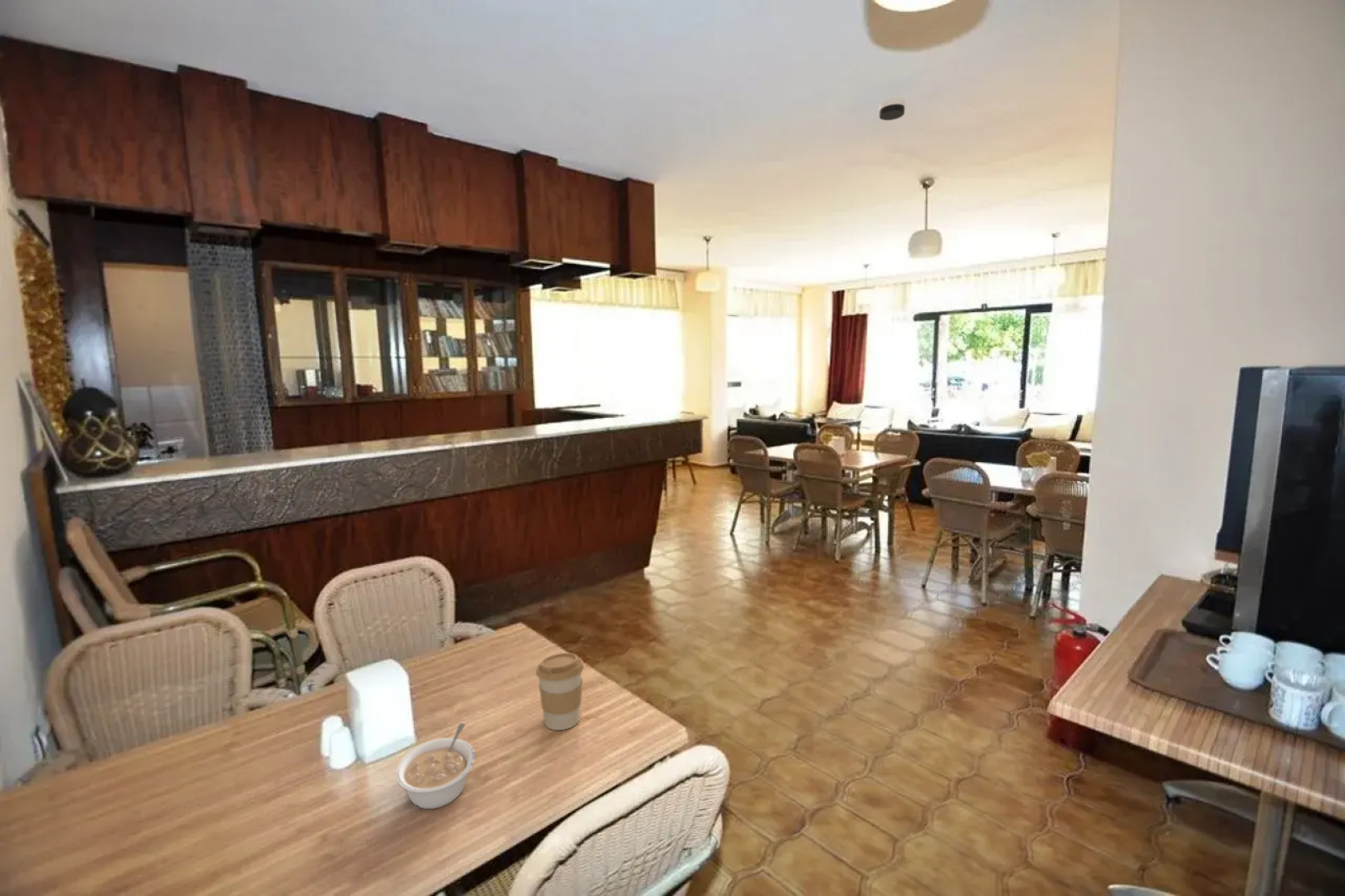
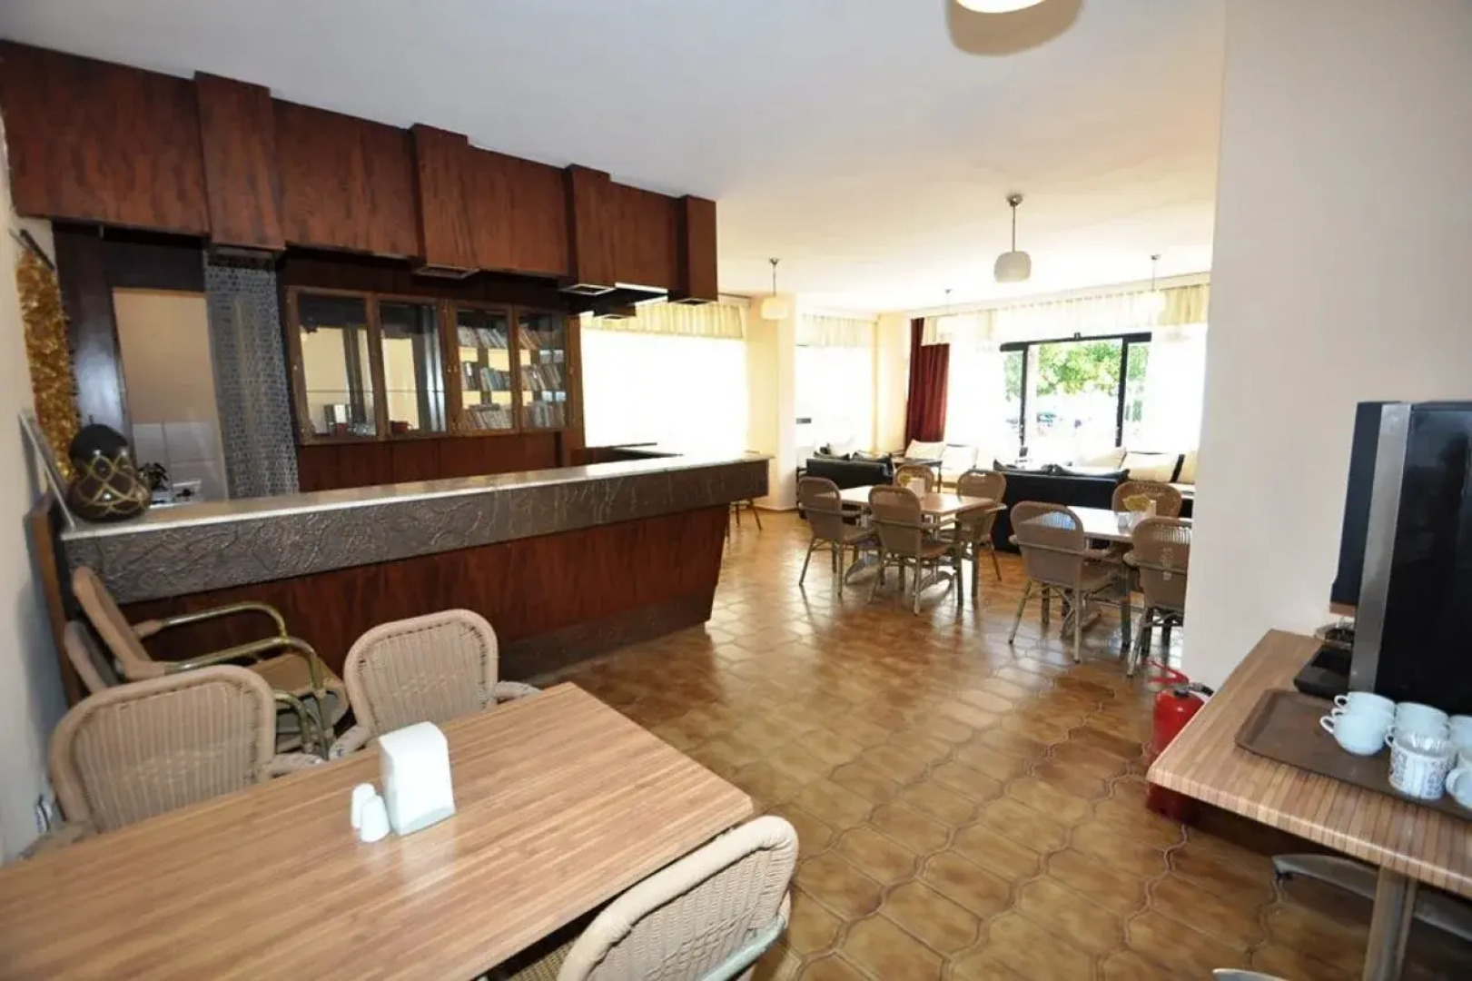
- legume [394,723,475,810]
- coffee cup [535,652,585,731]
- smoke detector [879,97,906,121]
